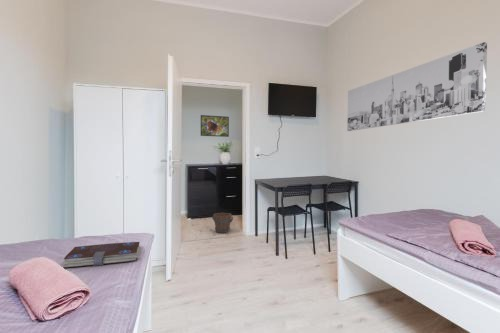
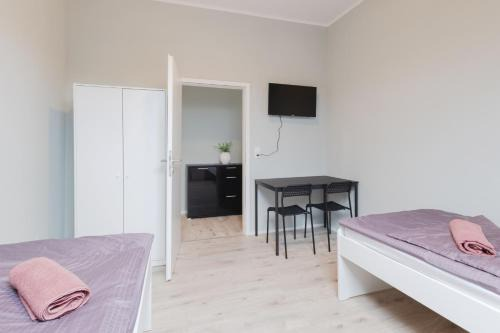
- bucket [211,212,234,234]
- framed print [200,114,230,138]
- book [61,241,142,269]
- wall art [346,41,488,132]
